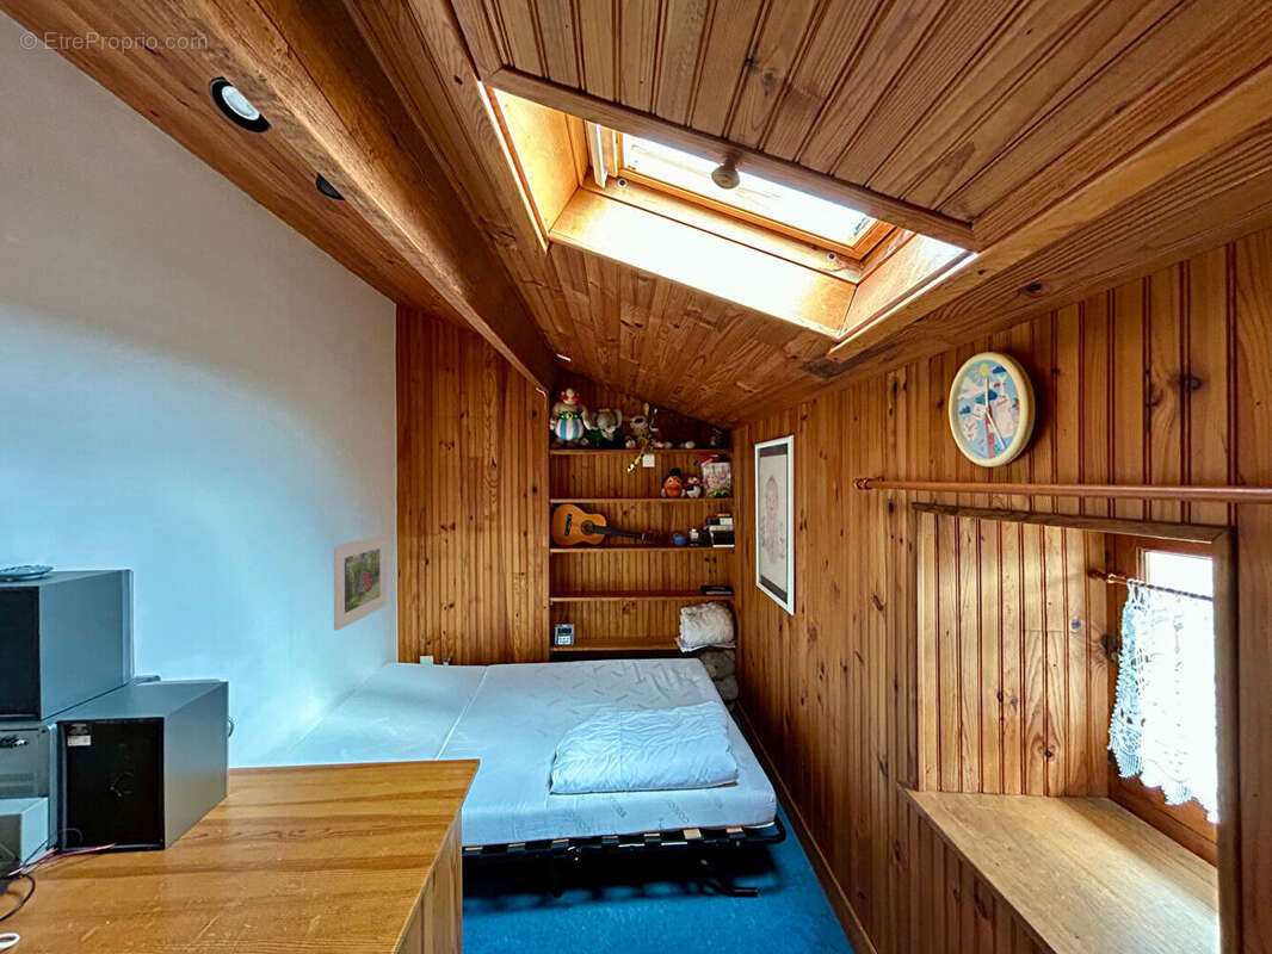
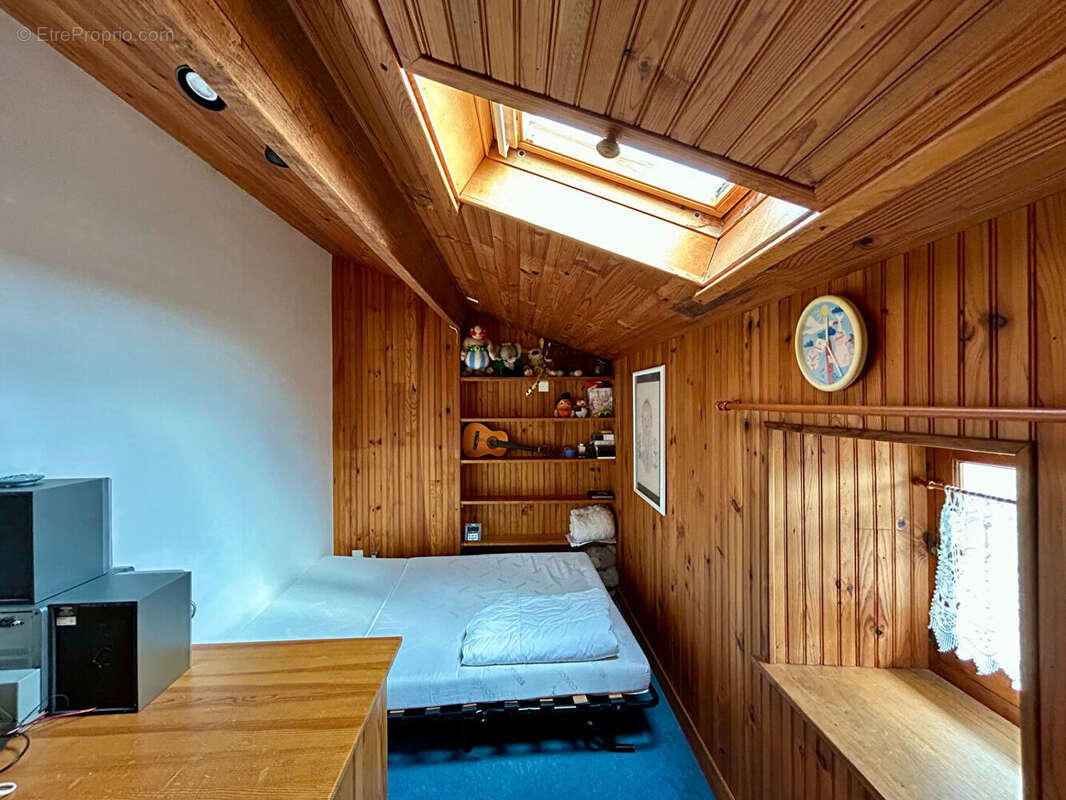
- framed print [333,534,388,632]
